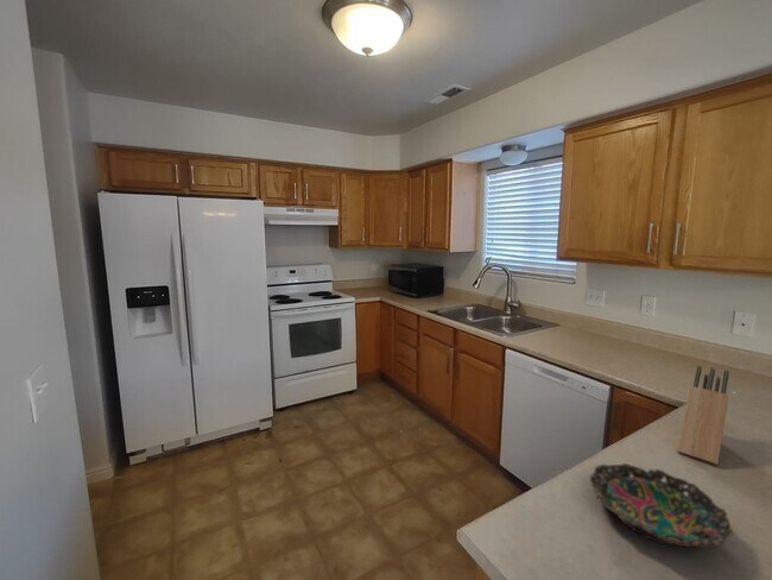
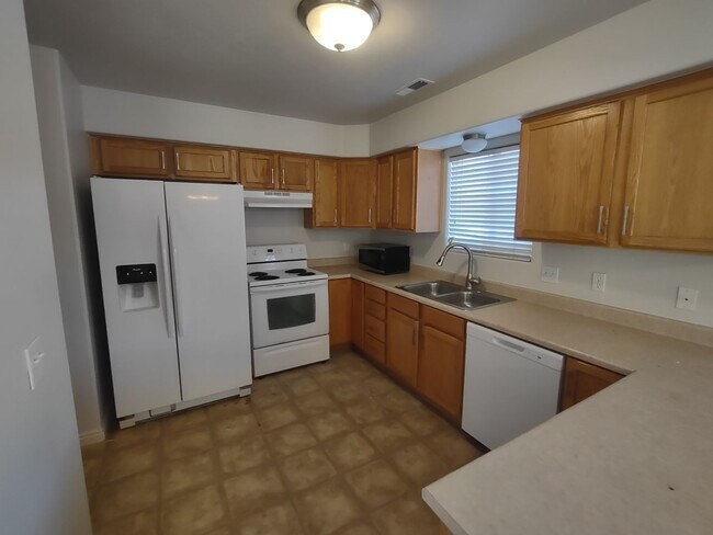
- knife block [676,365,730,466]
- bowl [589,462,734,549]
